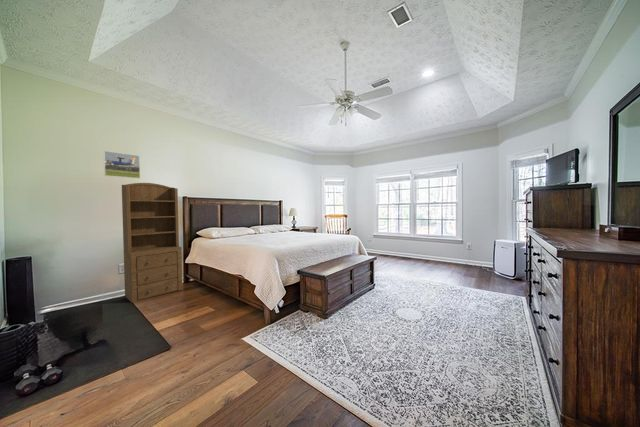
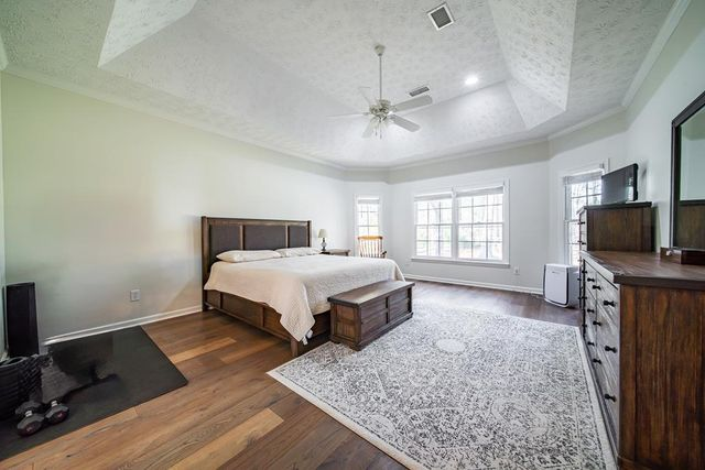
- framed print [103,150,141,180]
- shelving unit [121,182,183,303]
